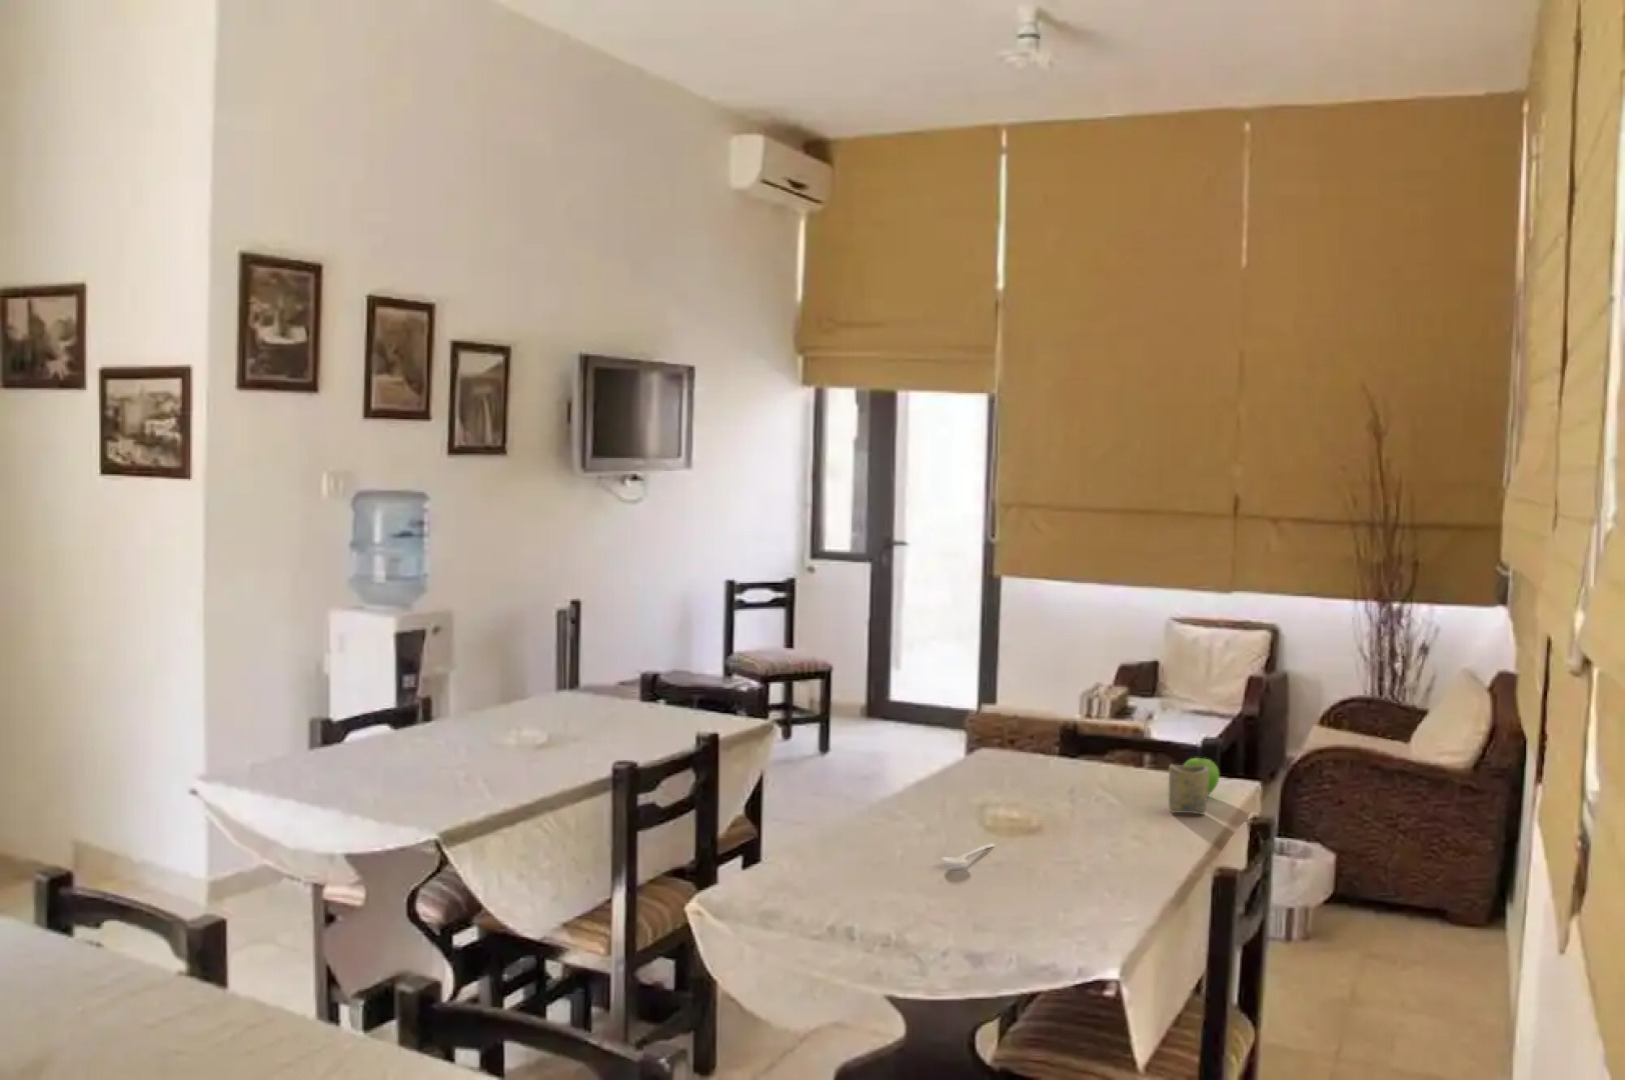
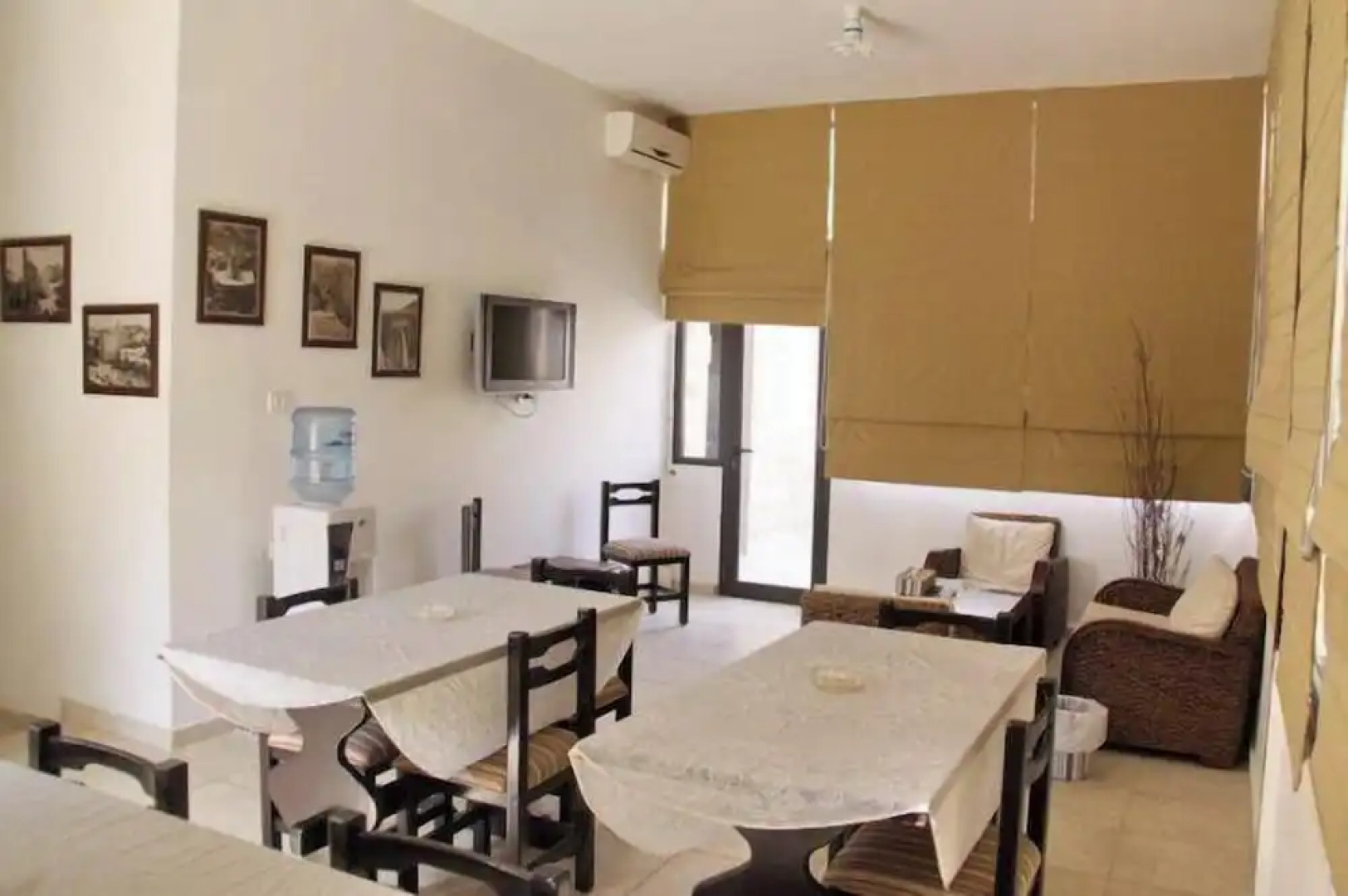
- stirrer [940,843,997,865]
- cup [1168,764,1209,815]
- fruit [1181,757,1221,796]
